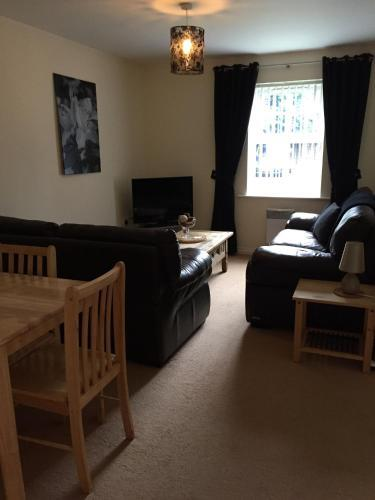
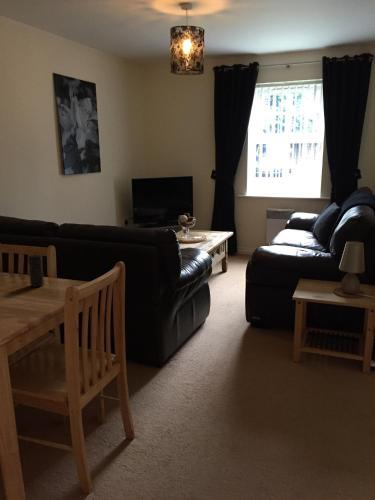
+ candle [27,253,45,288]
